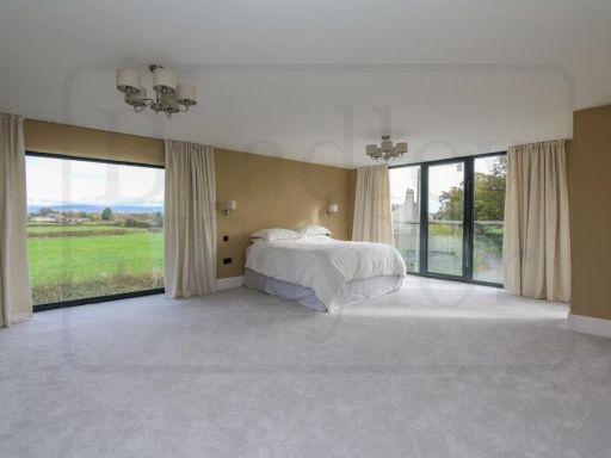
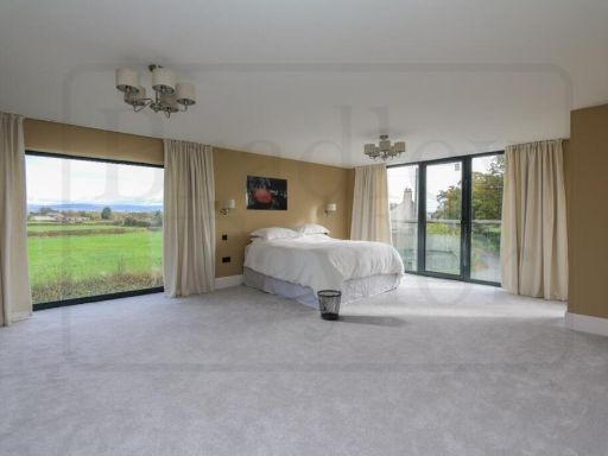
+ wall art [245,175,289,211]
+ wastebasket [316,289,343,321]
